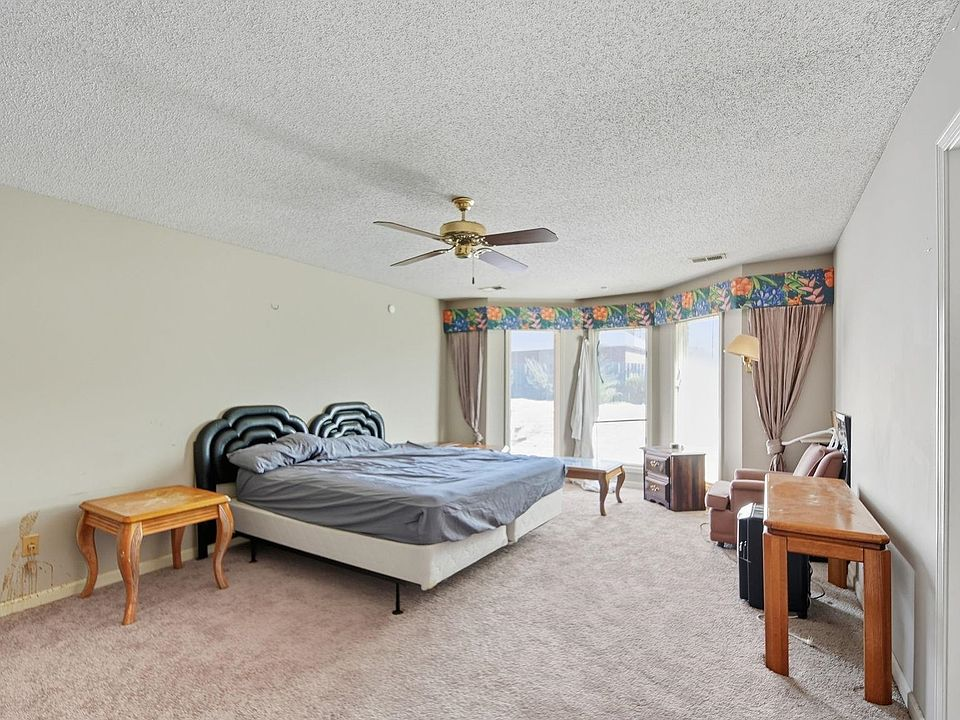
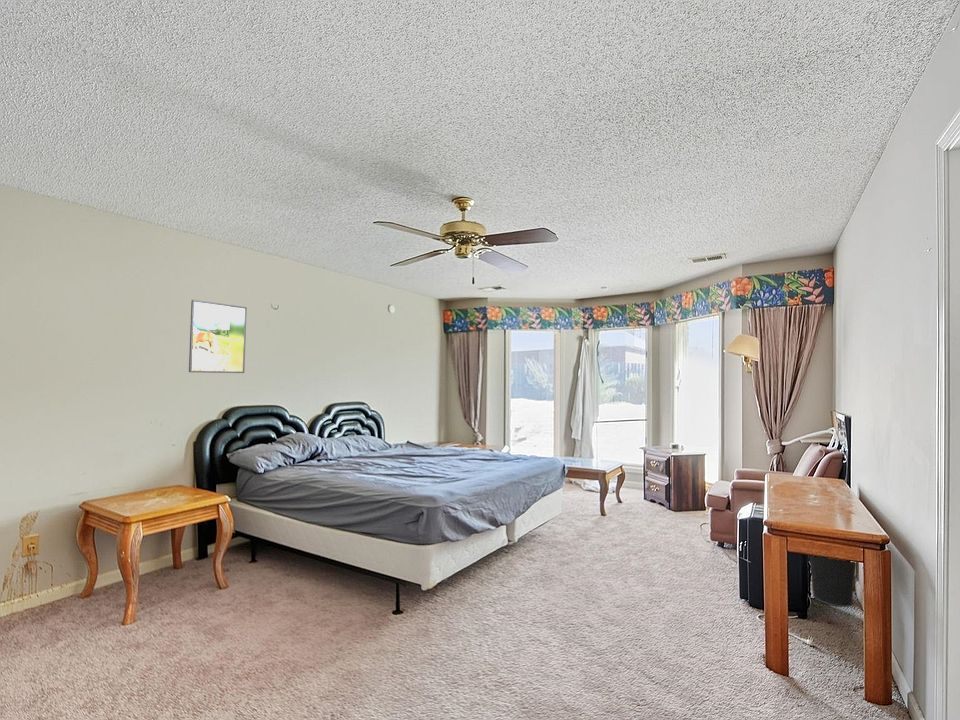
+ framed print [188,299,248,374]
+ wastebasket [809,555,857,608]
